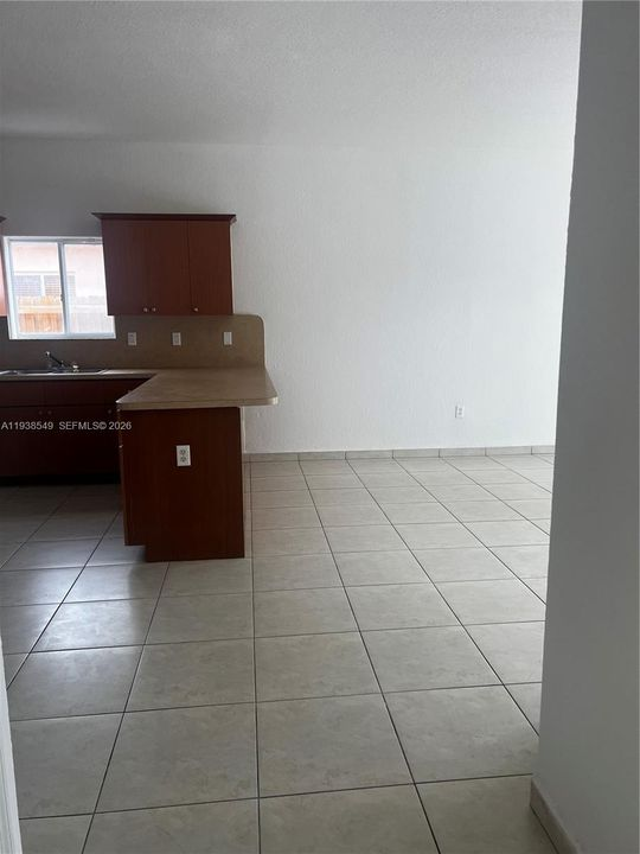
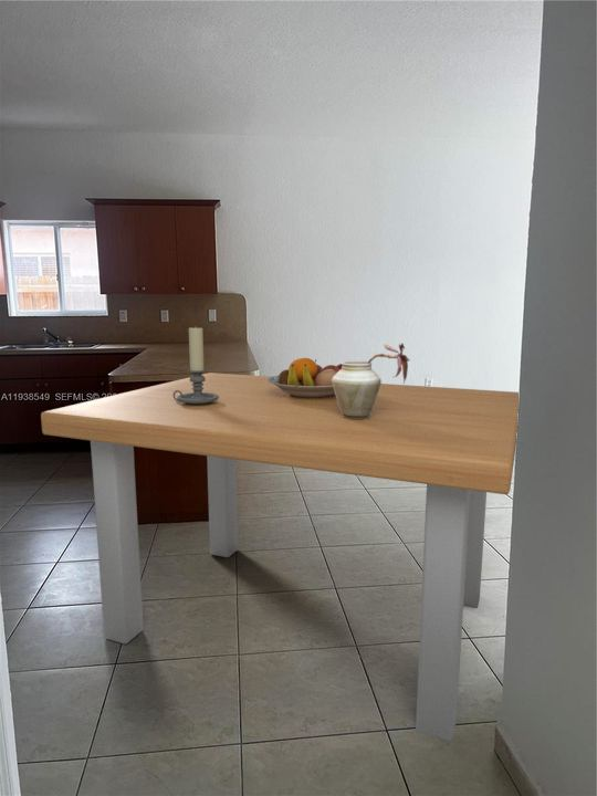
+ dining table [40,371,520,742]
+ candle holder [174,327,219,406]
+ vase [332,343,410,420]
+ fruit bowl [268,357,343,398]
